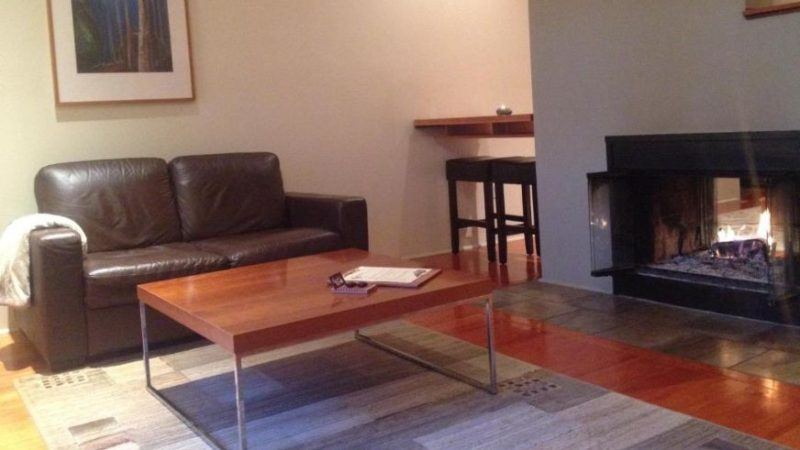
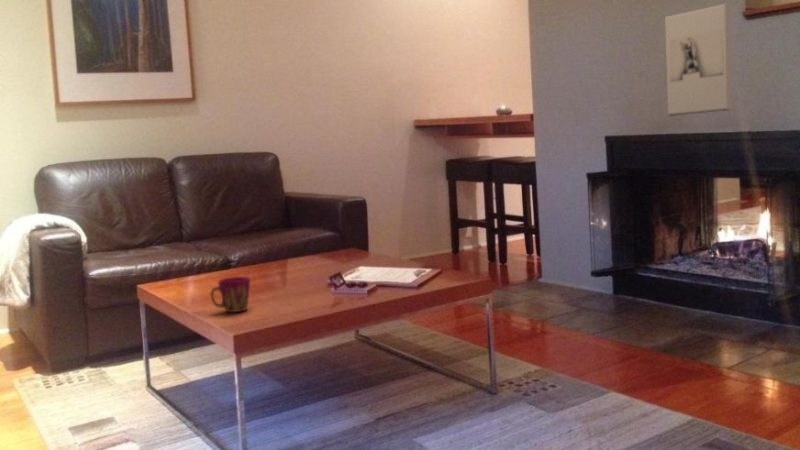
+ wall sculpture [664,2,734,117]
+ cup [210,276,251,313]
